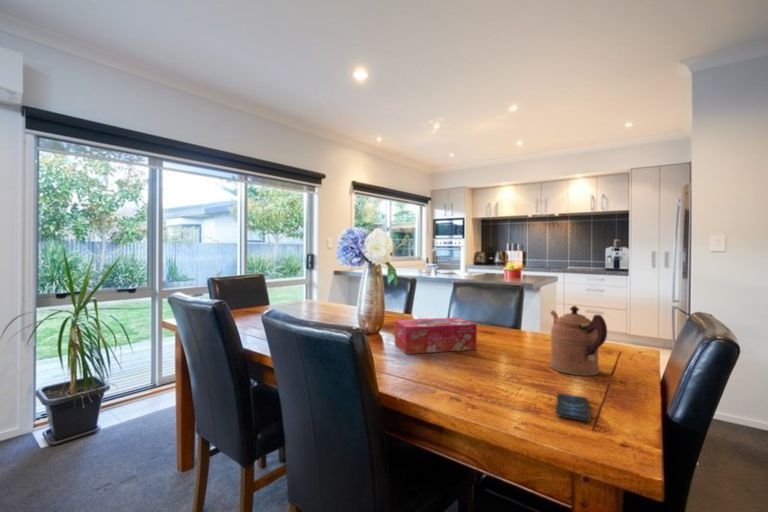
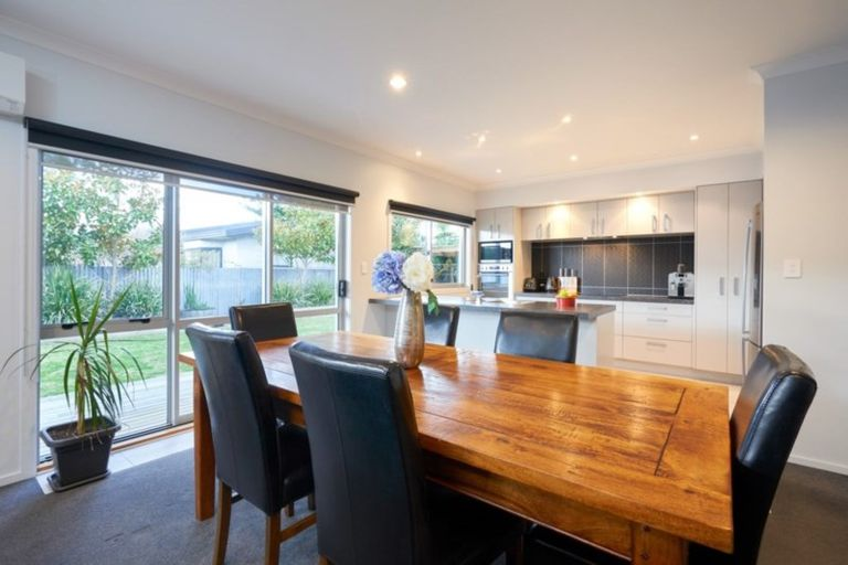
- tissue box [394,317,478,355]
- smartphone [555,392,592,422]
- coffeepot [548,304,608,376]
